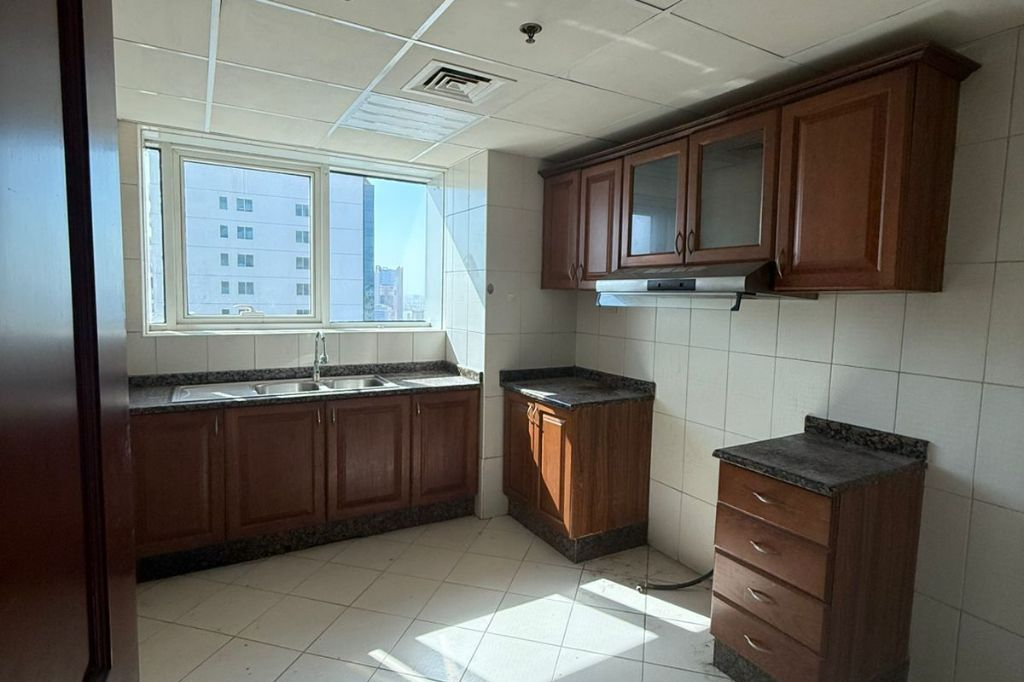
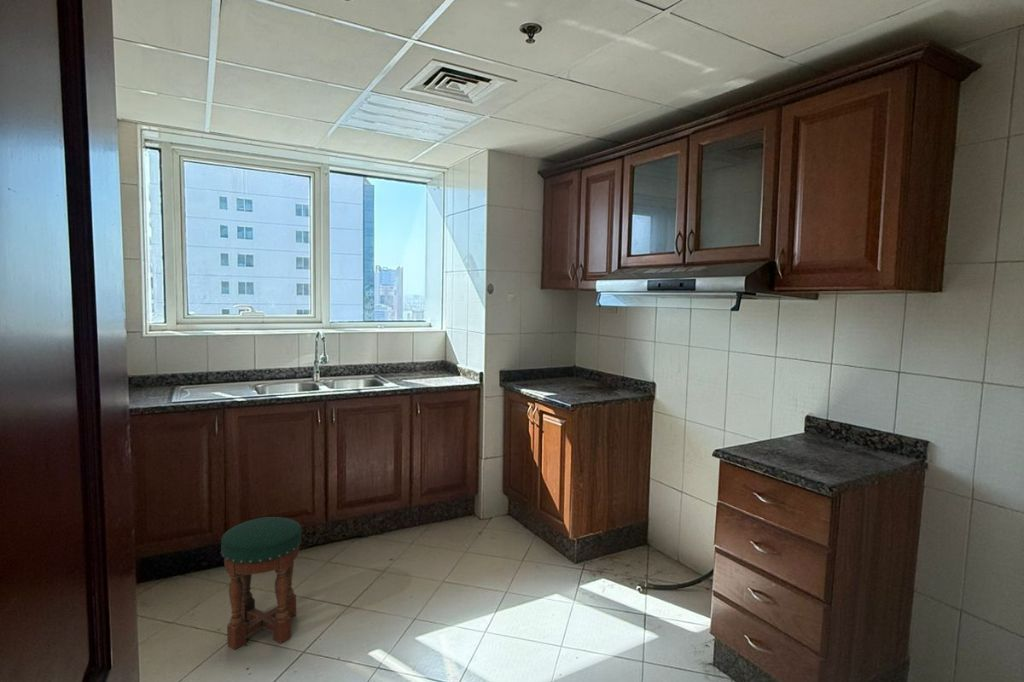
+ stool [220,516,303,651]
